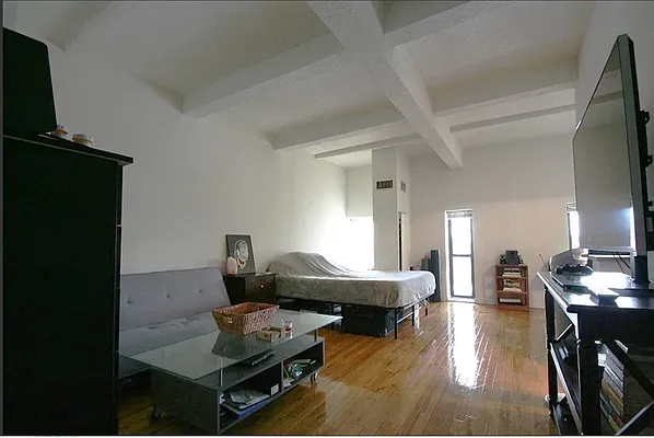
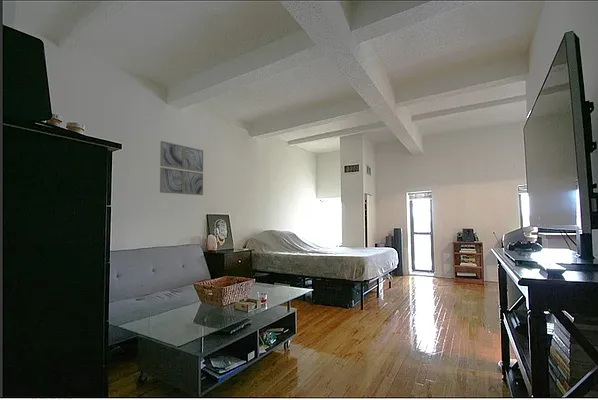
+ wall art [159,140,204,196]
